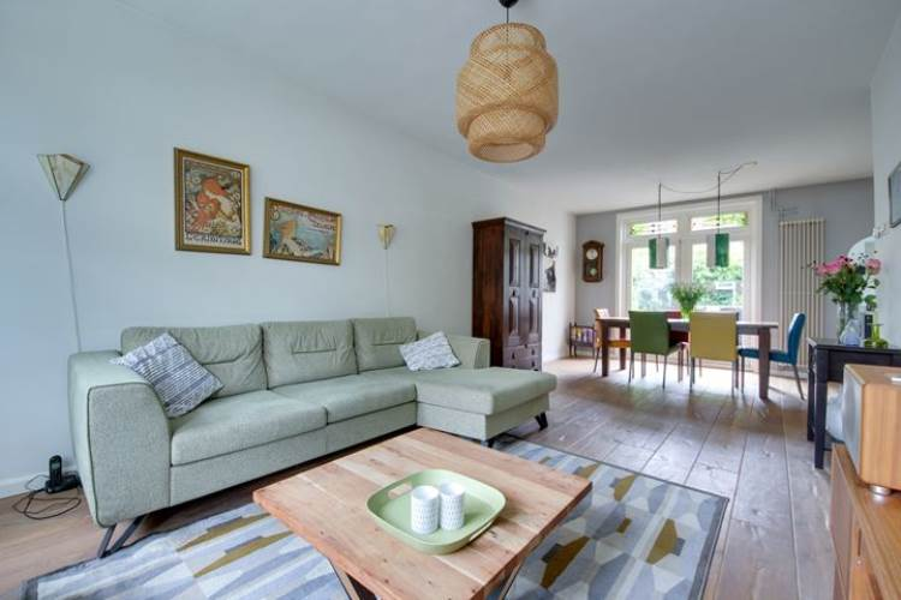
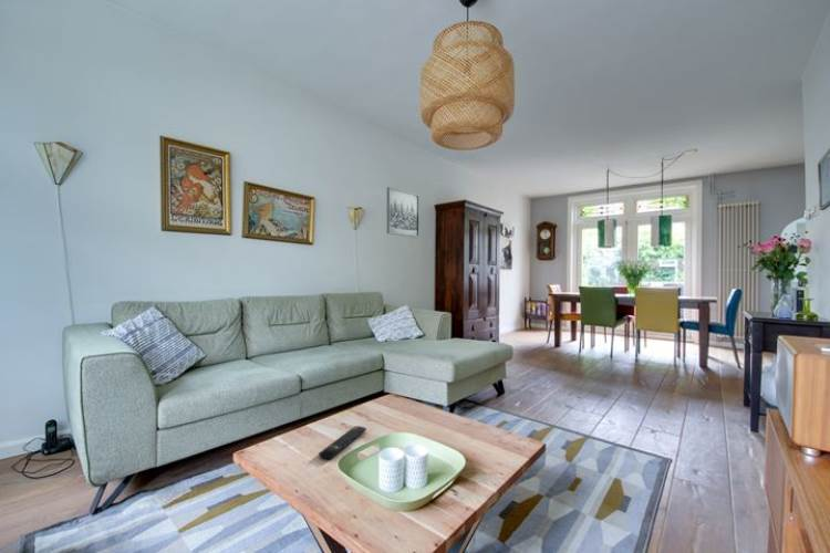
+ wall art [386,186,421,239]
+ remote control [318,425,367,460]
